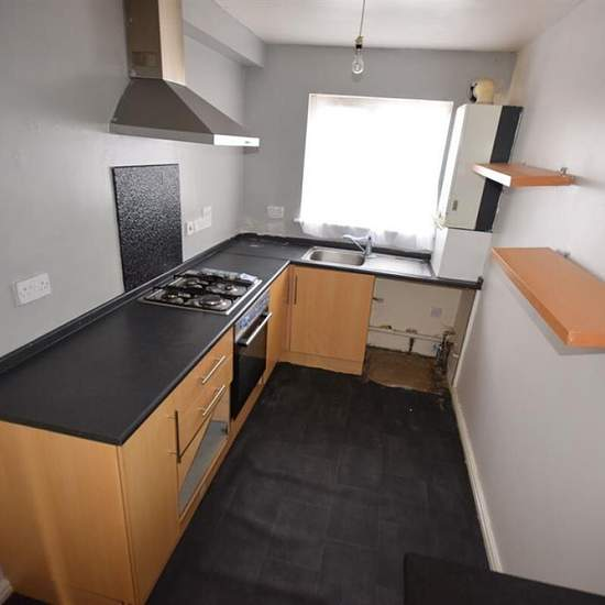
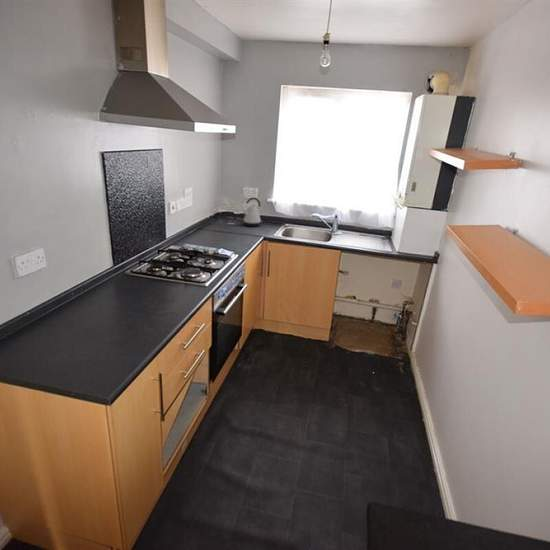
+ kettle [242,197,262,228]
